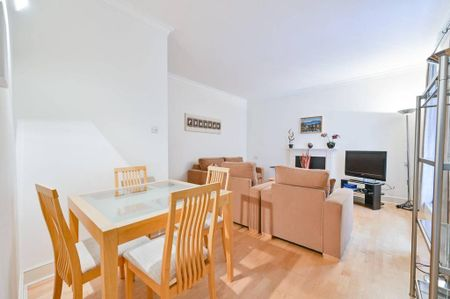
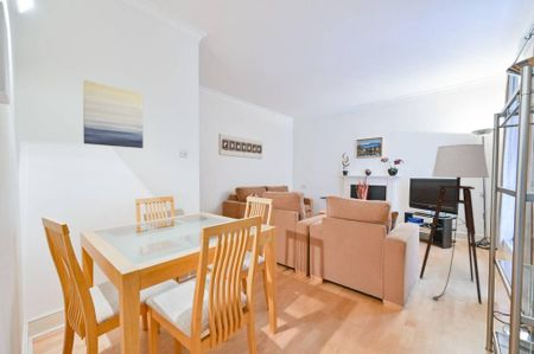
+ wall art [82,79,145,149]
+ floor lamp [419,143,490,305]
